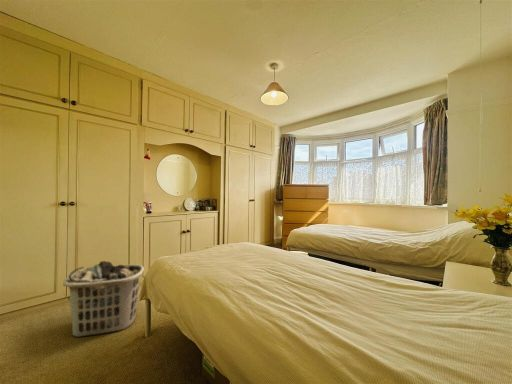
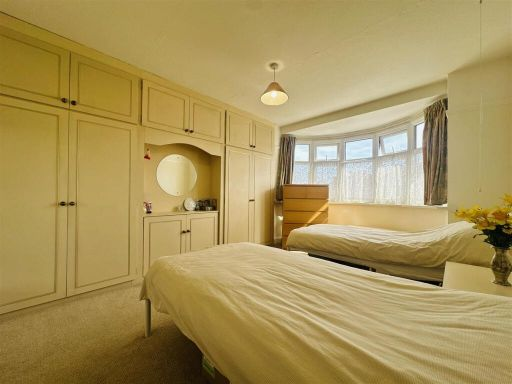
- clothes hamper [62,260,145,338]
